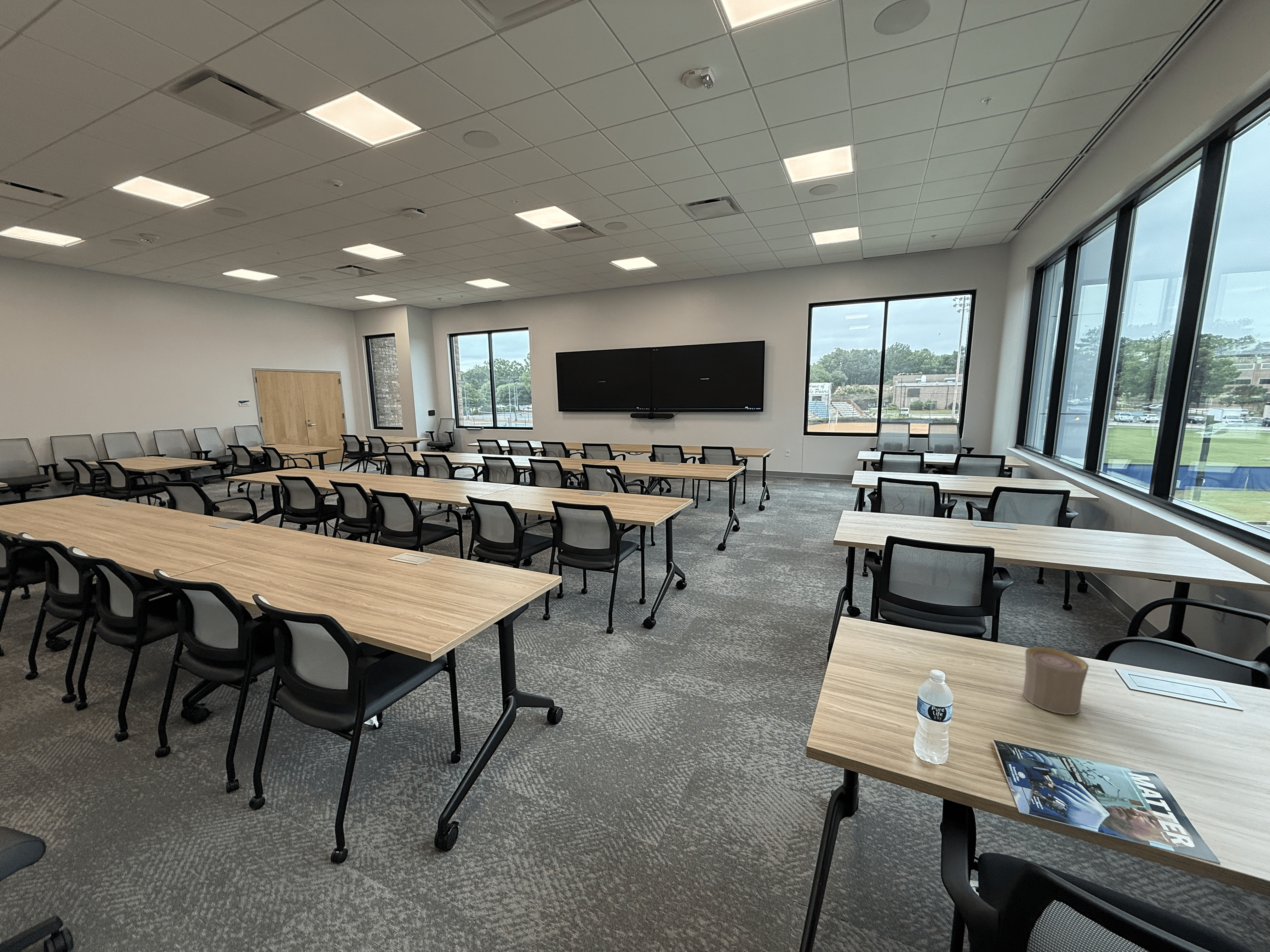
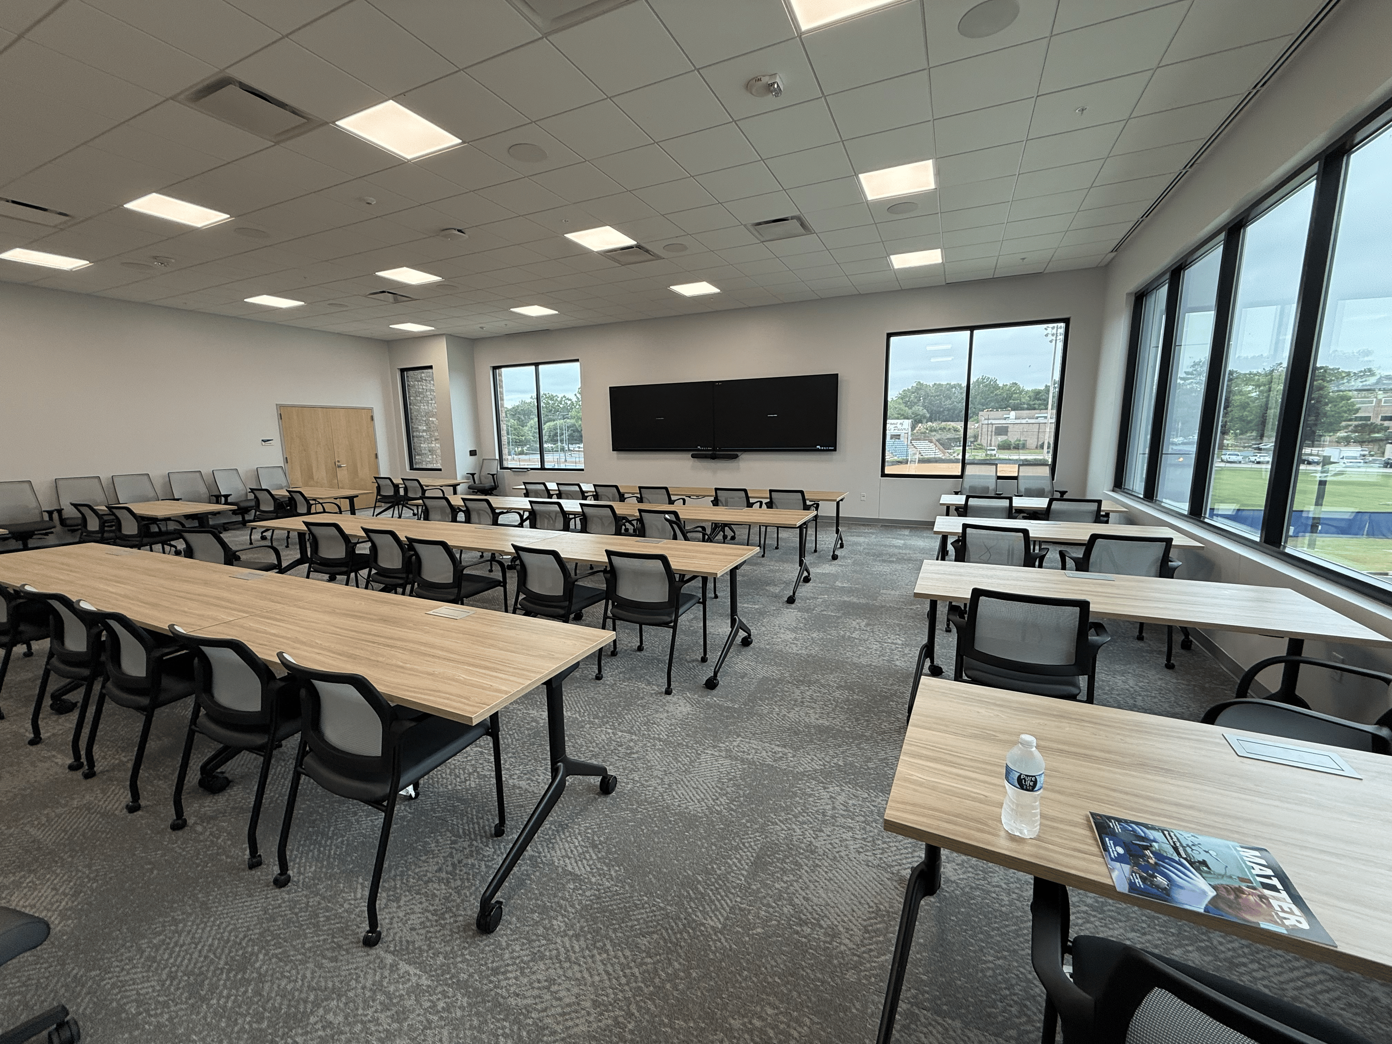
- cup [1023,646,1089,715]
